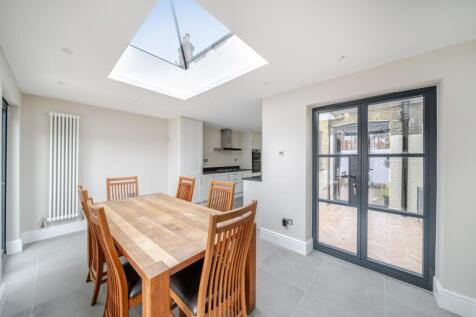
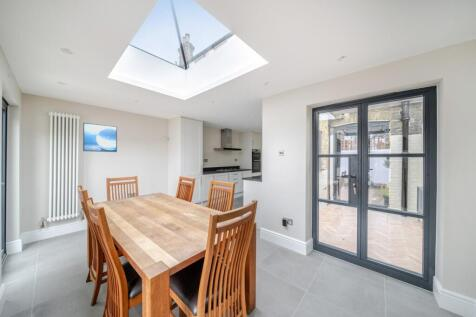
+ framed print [82,122,118,153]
